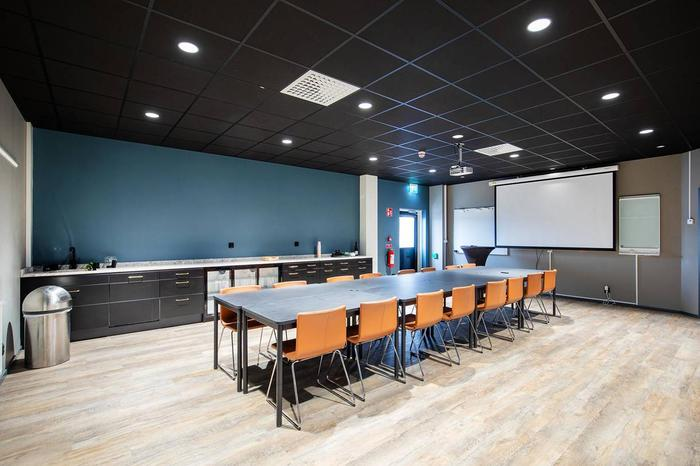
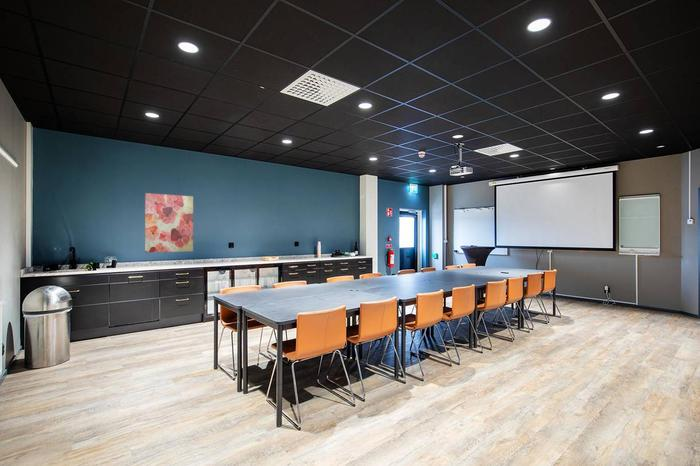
+ wall art [144,192,194,253]
